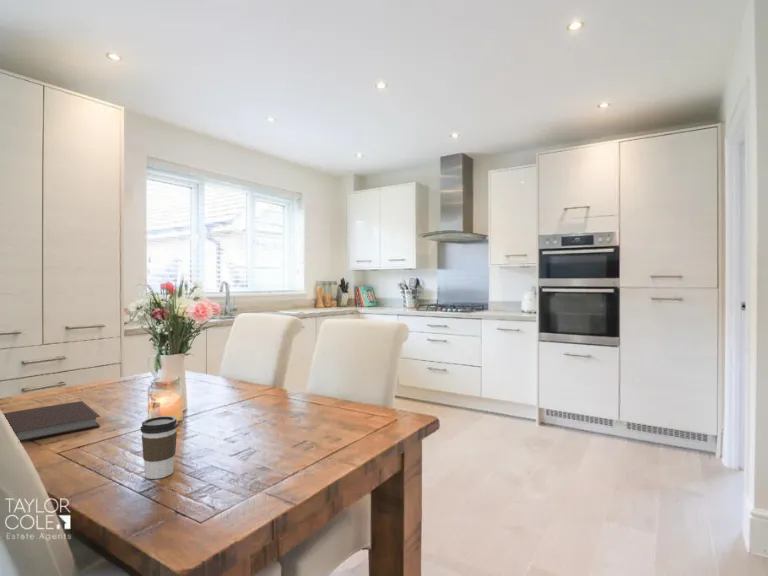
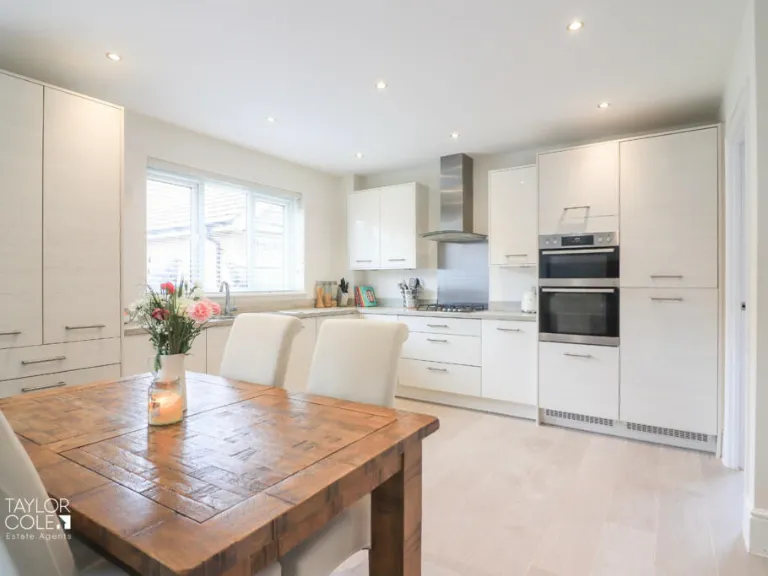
- notebook [3,400,101,443]
- coffee cup [139,415,179,480]
